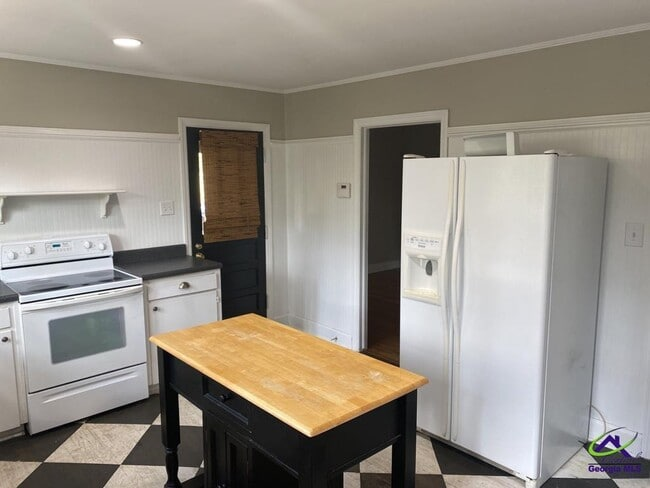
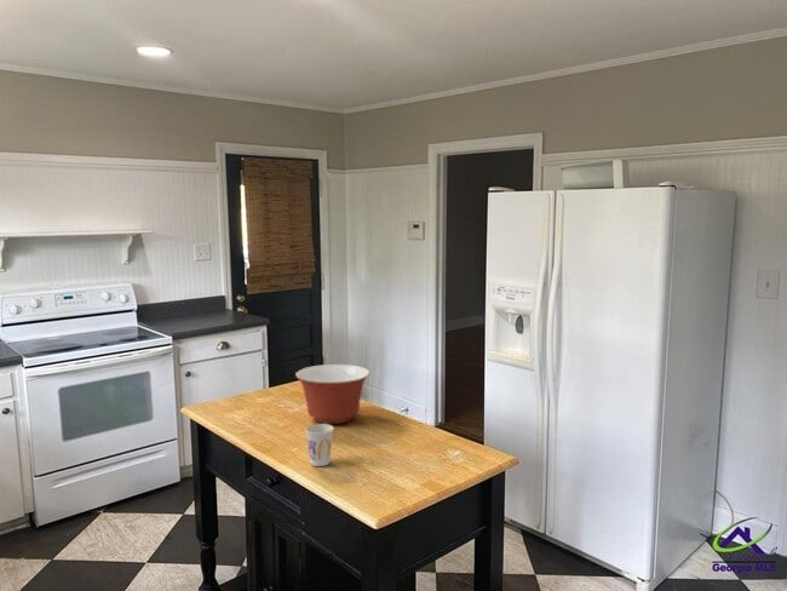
+ mixing bowl [294,363,370,425]
+ cup [304,423,335,467]
